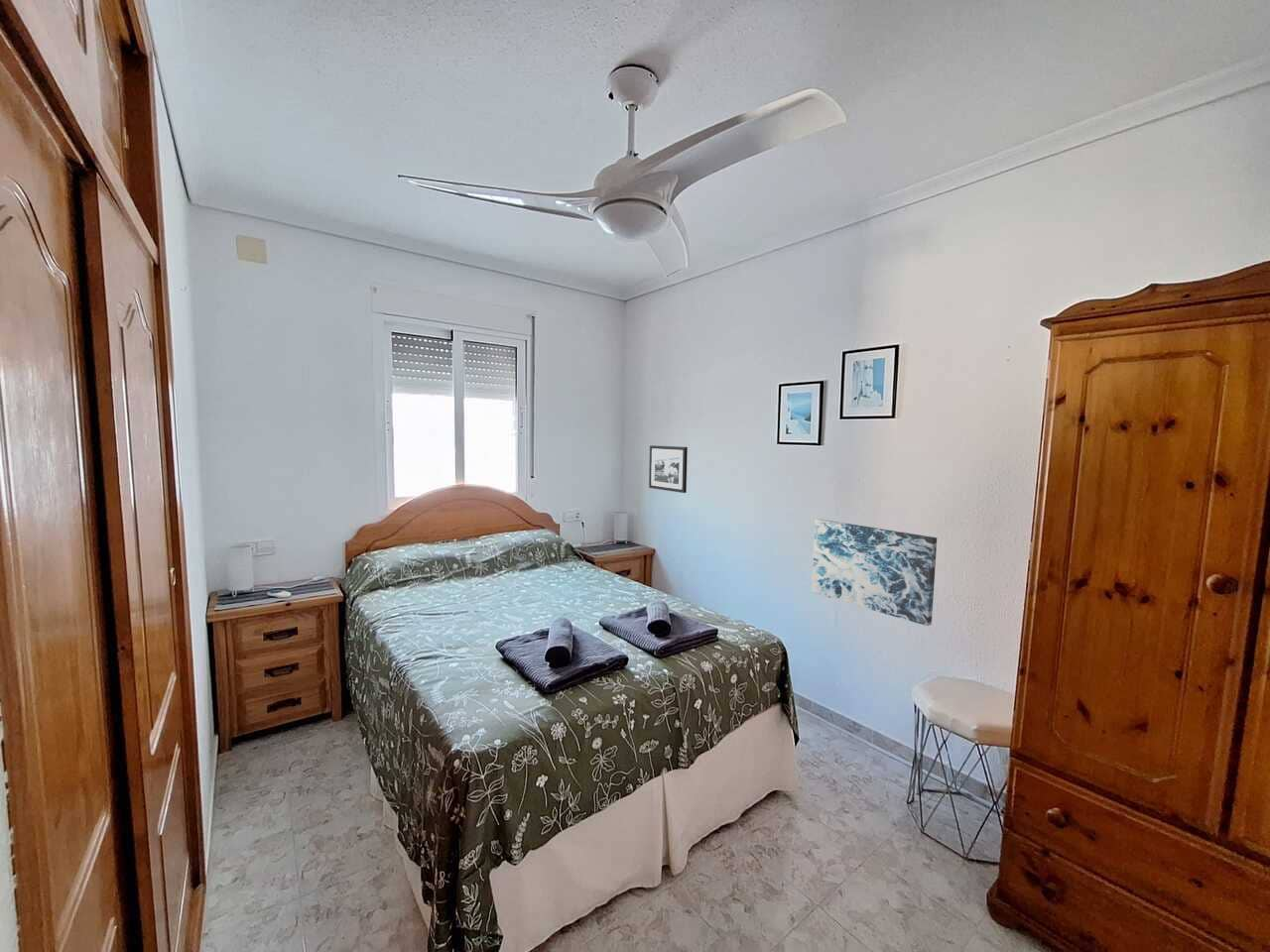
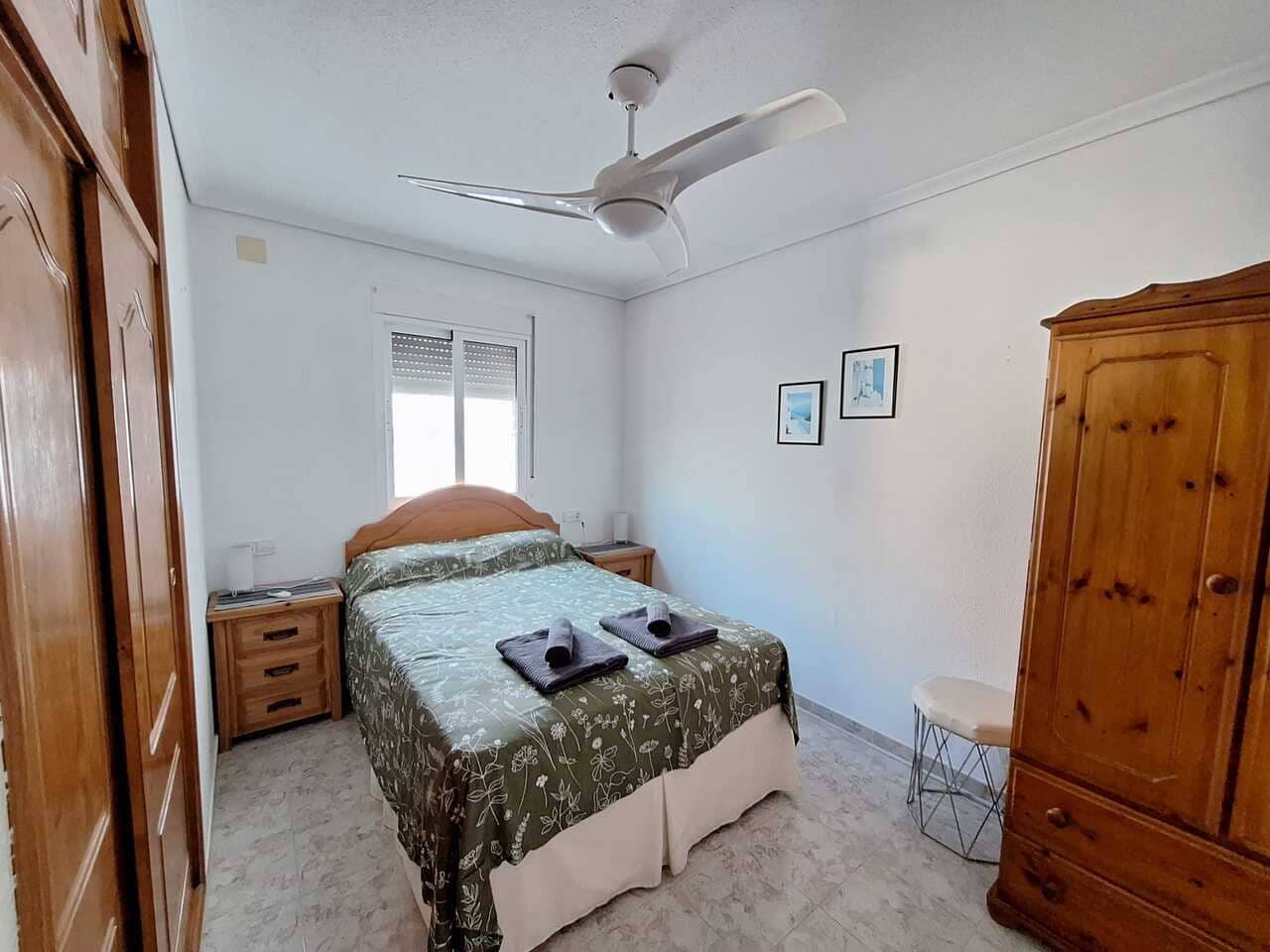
- picture frame [648,444,689,494]
- wall art [811,518,938,627]
